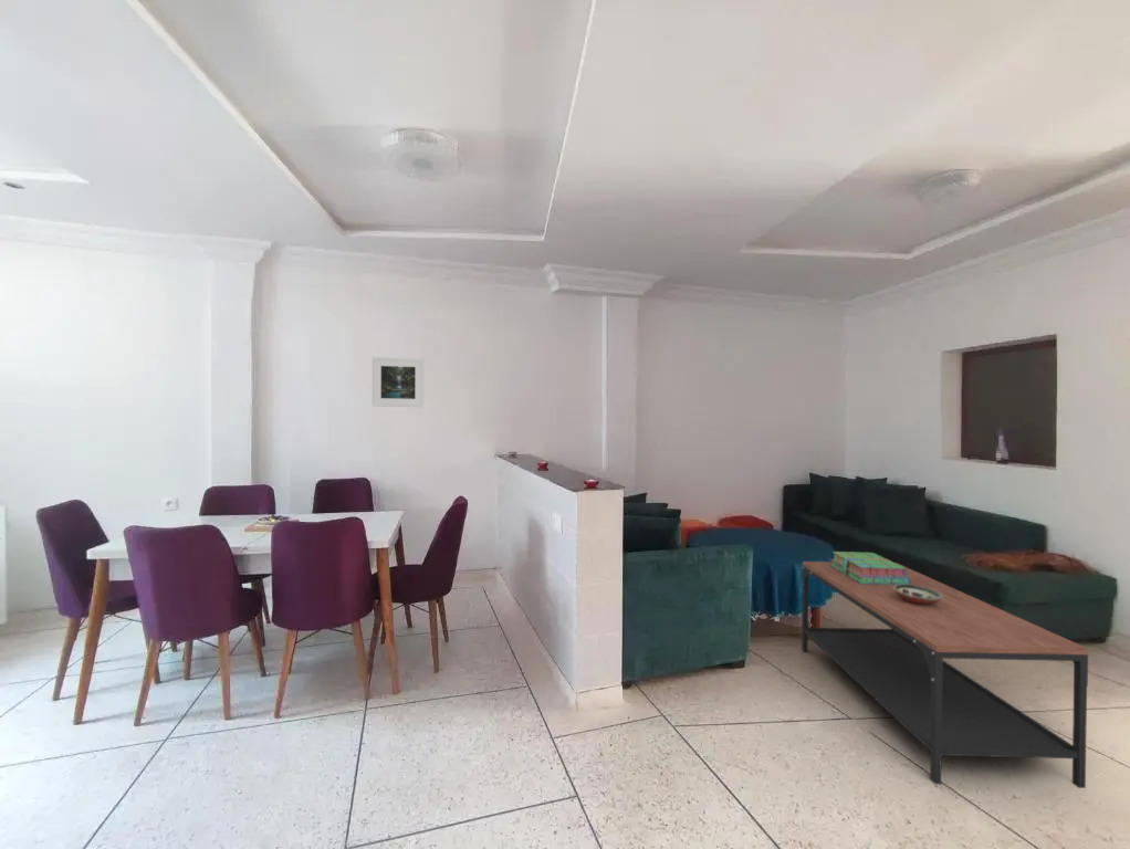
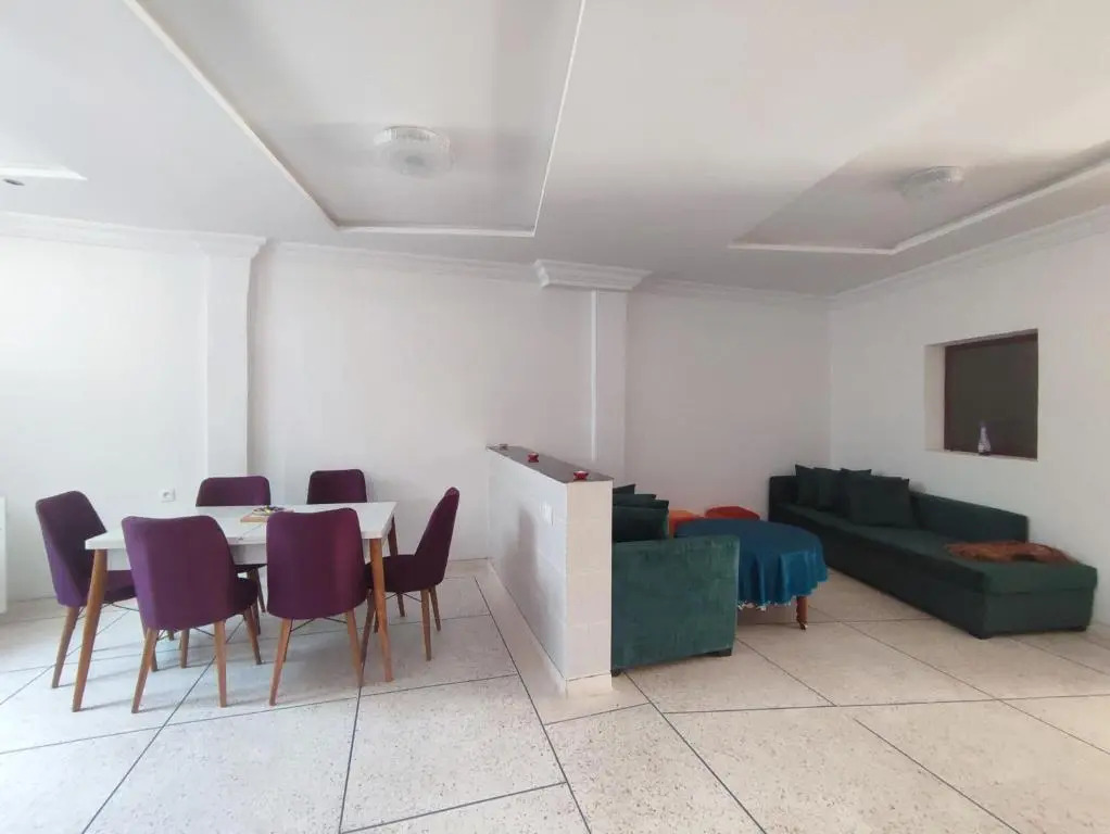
- coffee table [801,560,1089,789]
- decorative bowl [893,585,942,605]
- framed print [372,356,425,408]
- stack of books [829,551,910,585]
